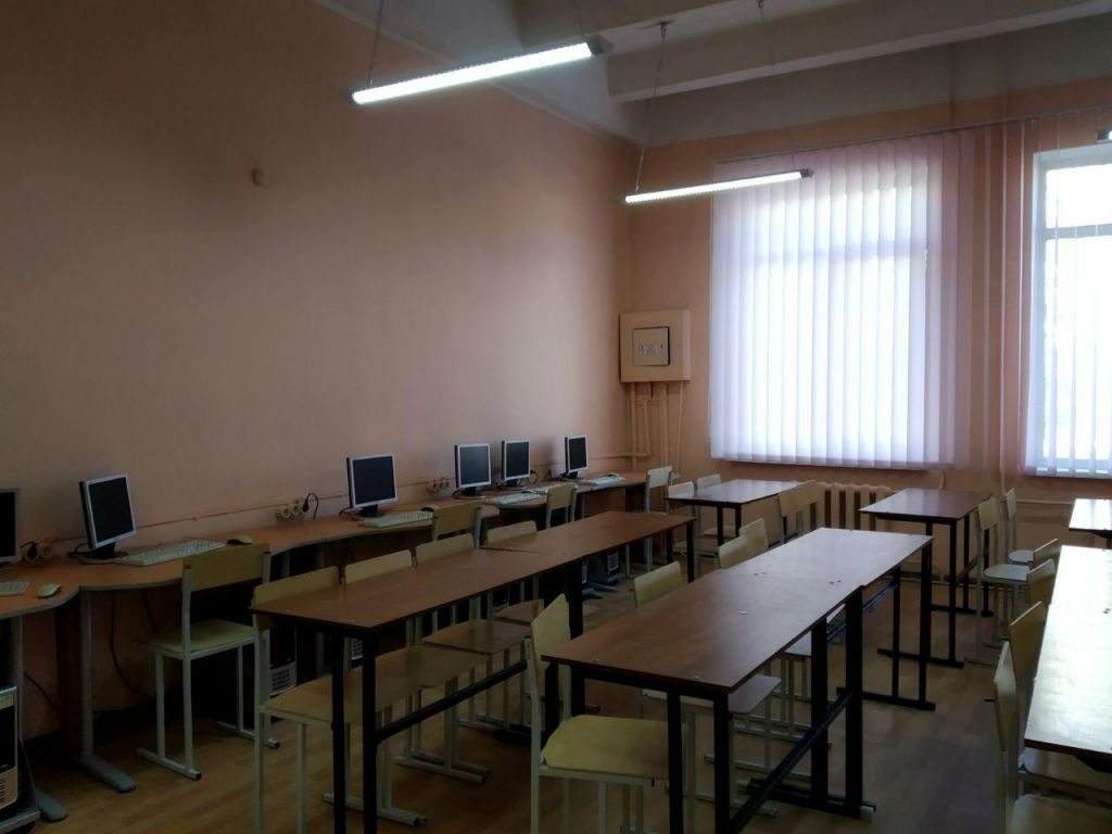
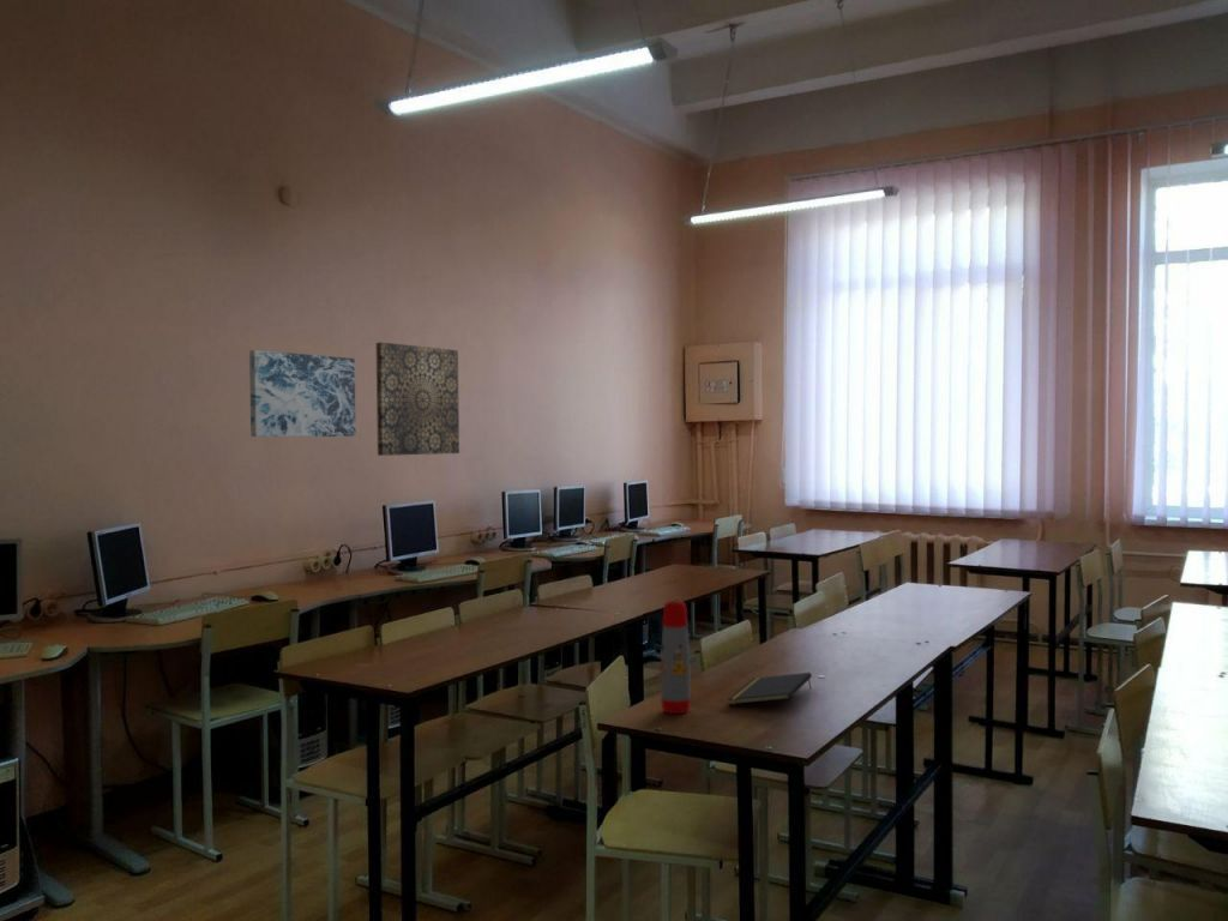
+ wall art [248,349,357,438]
+ notepad [726,672,813,706]
+ wall art [375,341,460,457]
+ water bottle [660,600,691,715]
